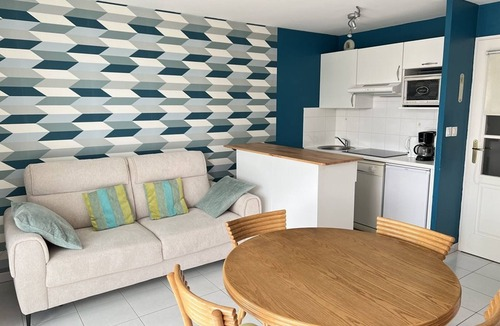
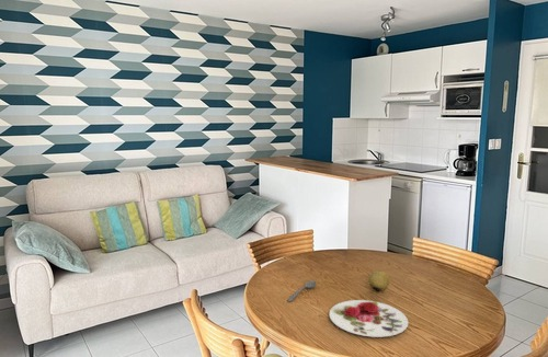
+ fruit [368,270,390,292]
+ soupspoon [286,280,317,302]
+ plate [328,299,409,338]
